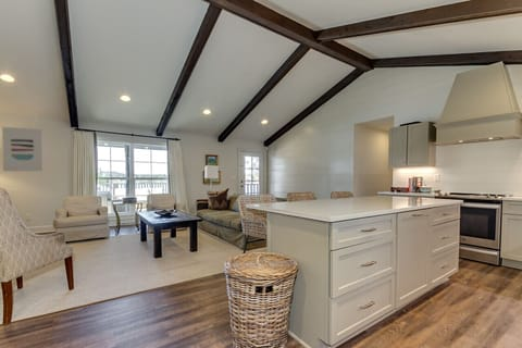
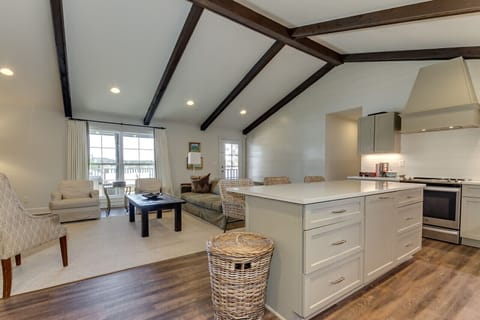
- wall art [1,126,44,172]
